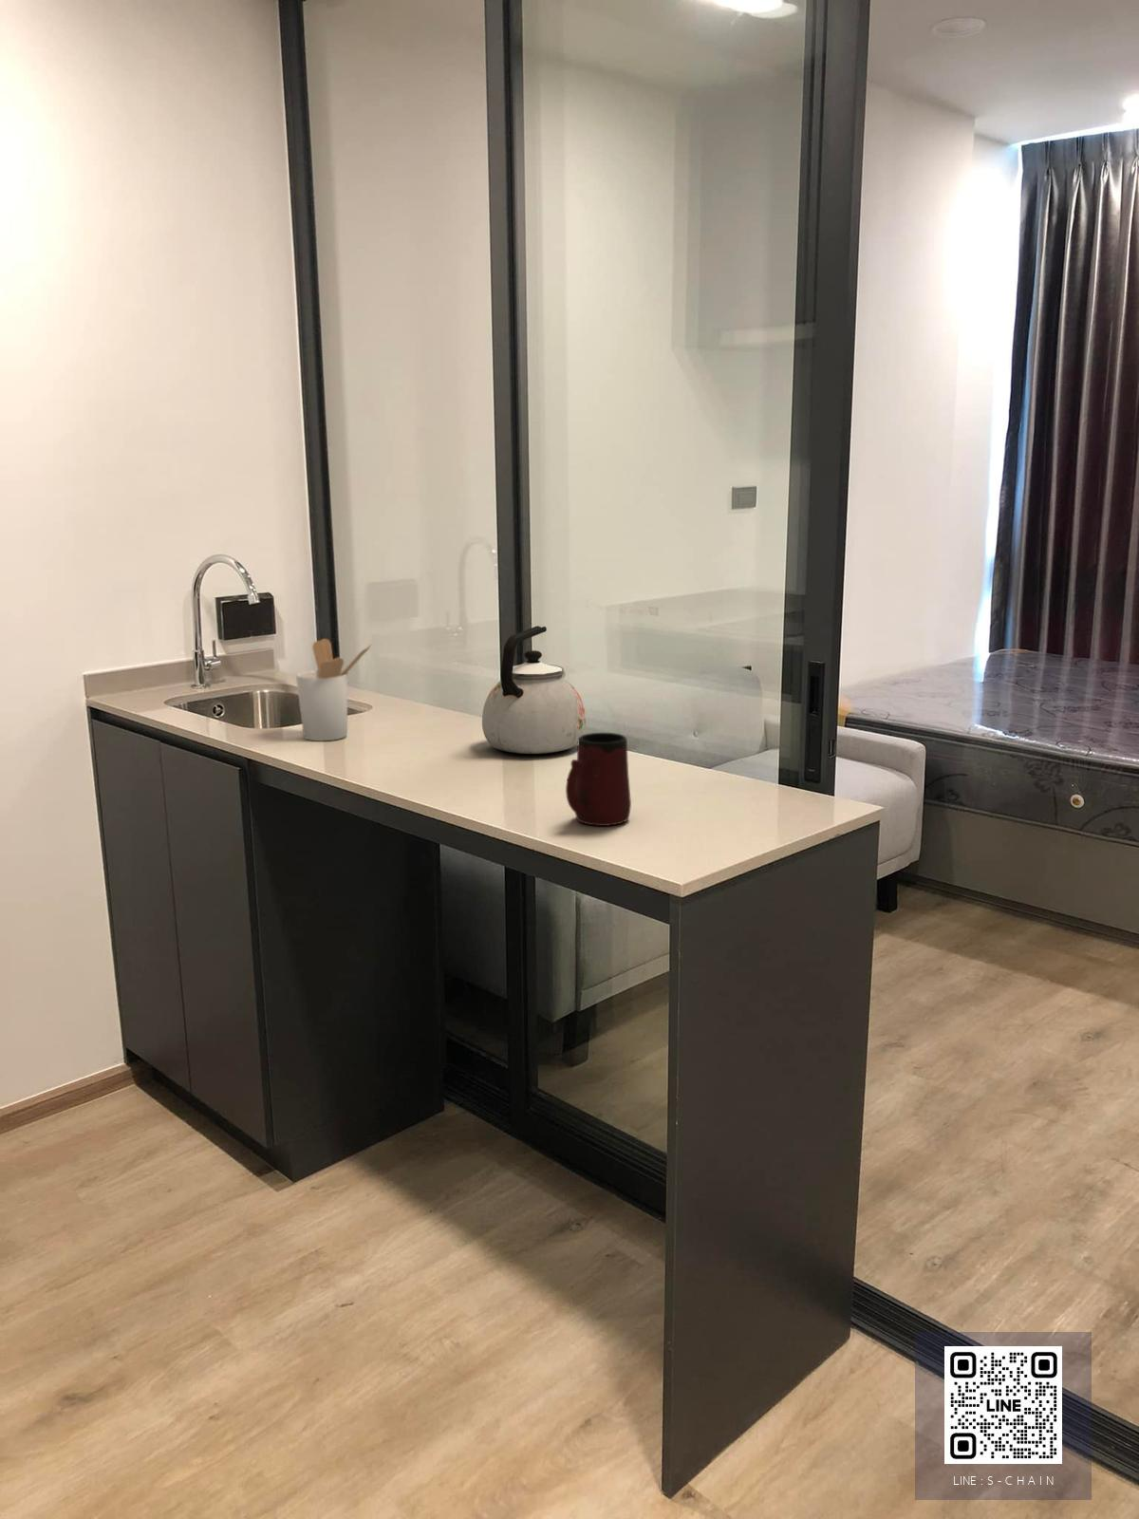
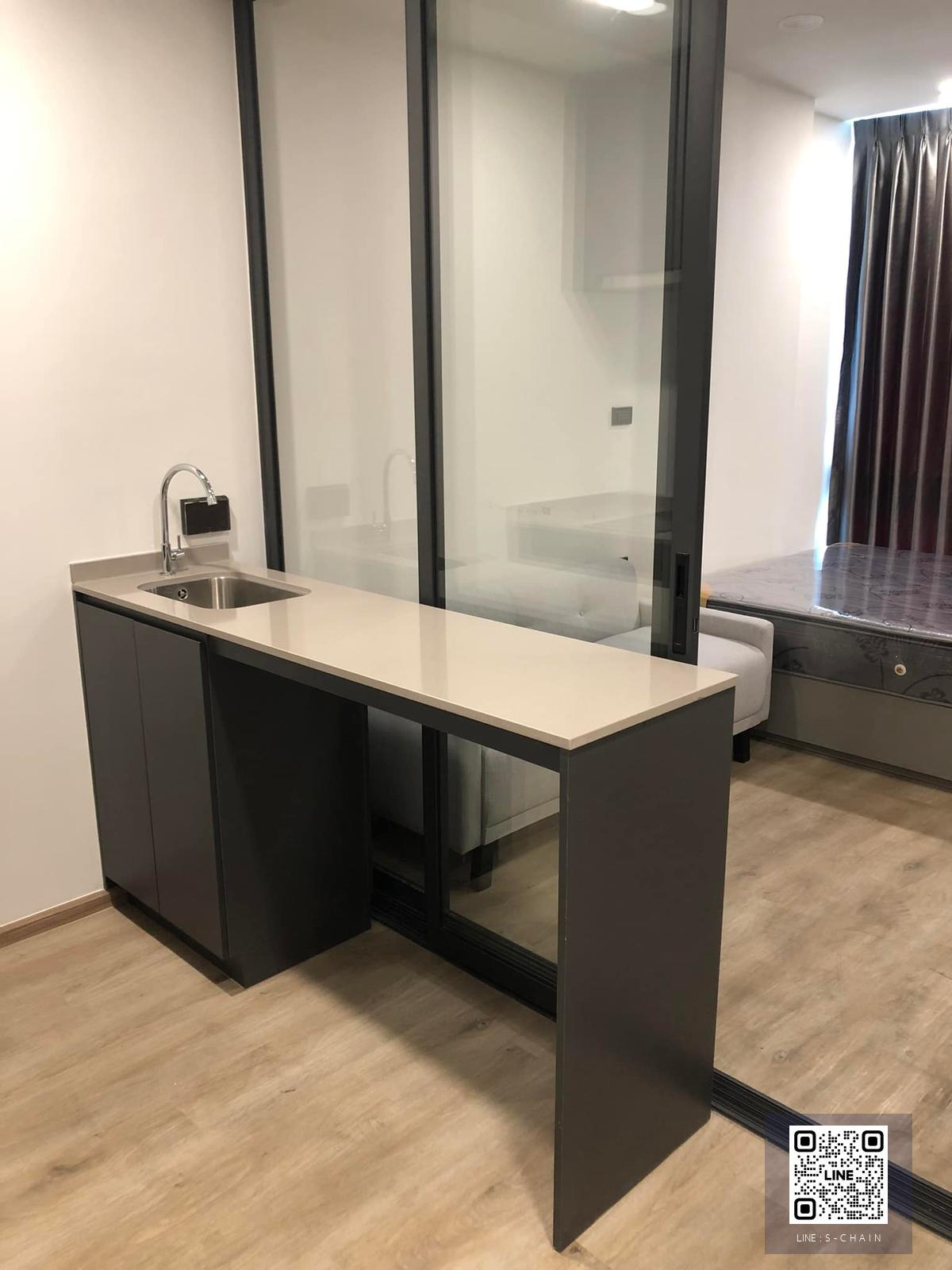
- kettle [481,624,586,755]
- utensil holder [296,638,373,742]
- mug [565,732,632,826]
